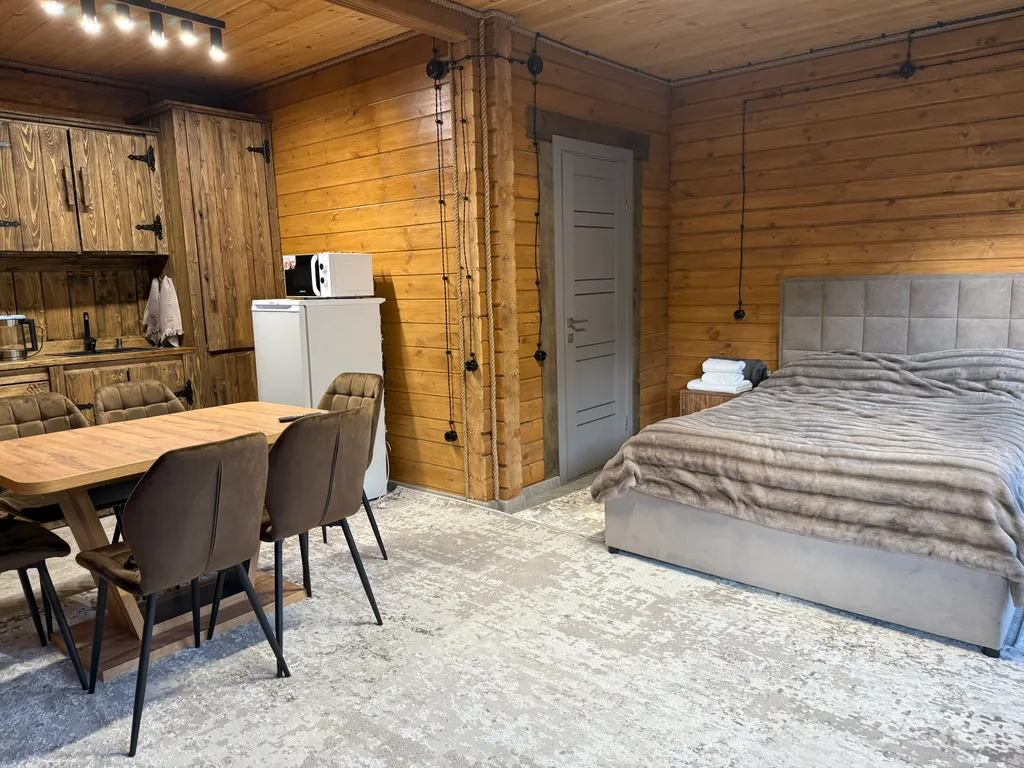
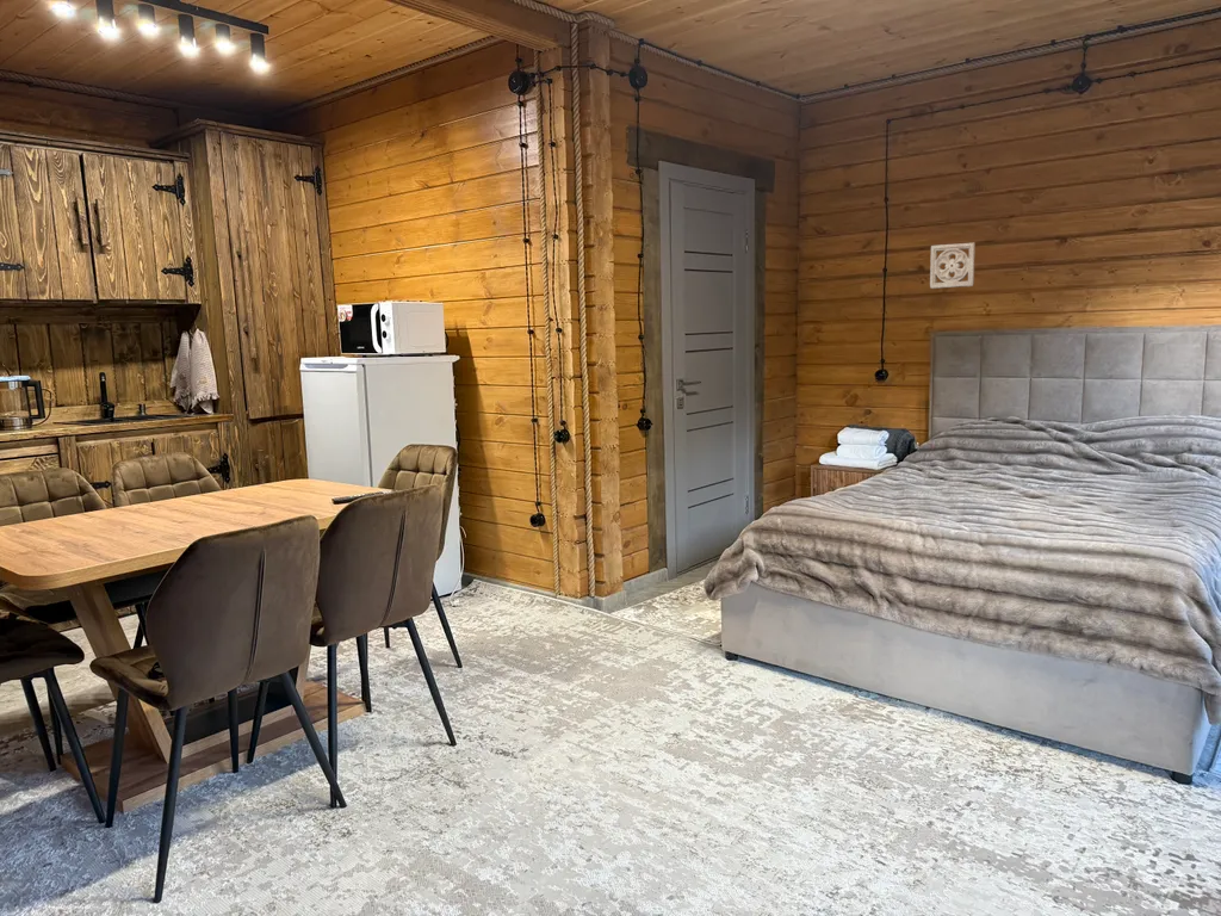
+ wall ornament [929,241,977,290]
